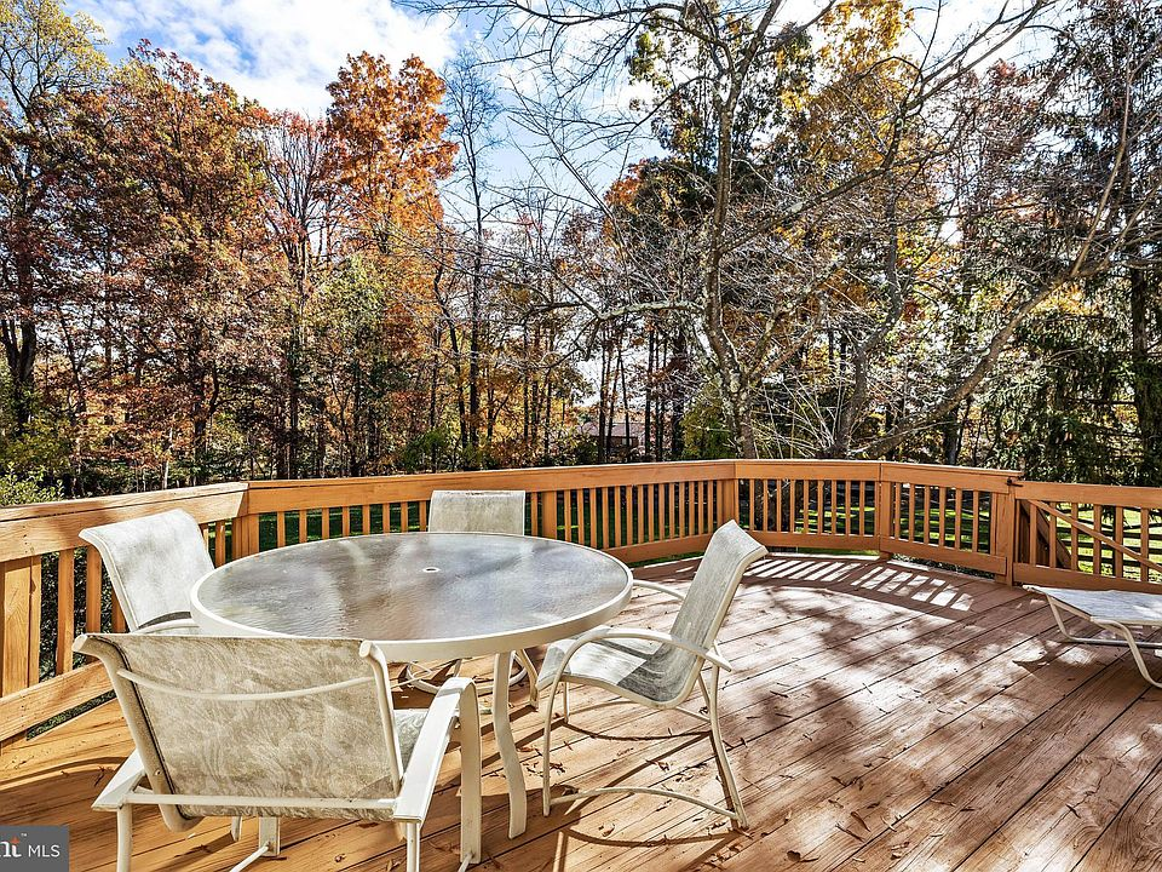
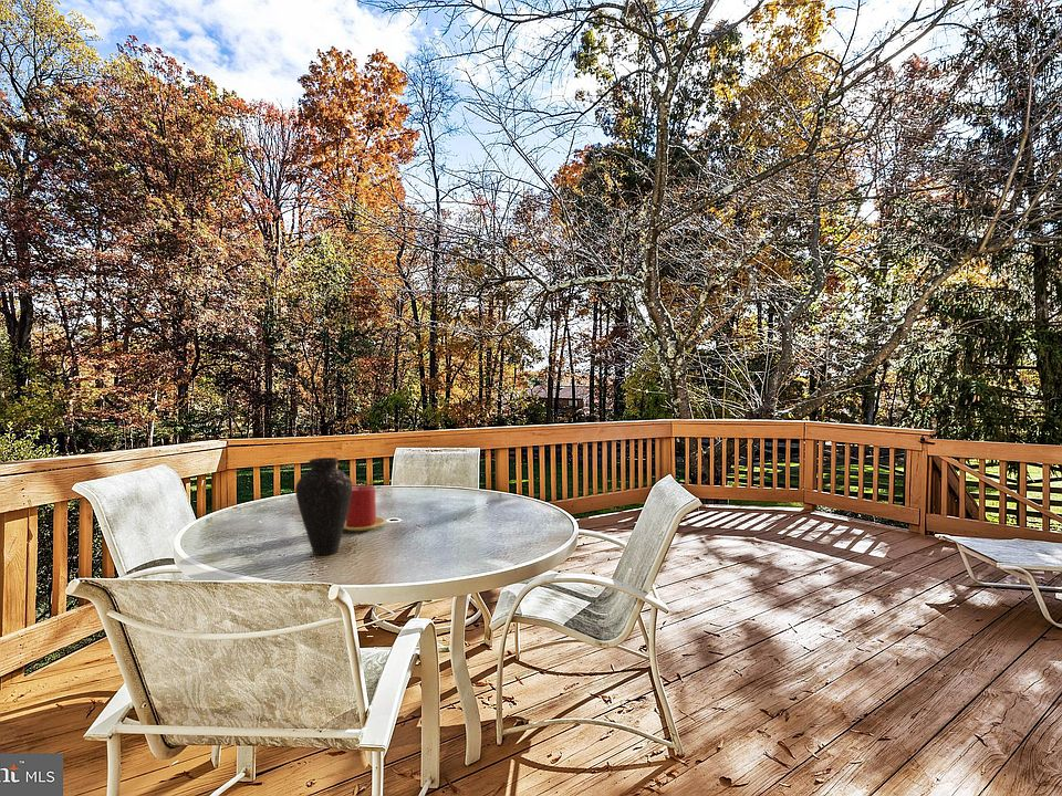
+ candle [344,484,387,532]
+ vase [294,457,353,556]
